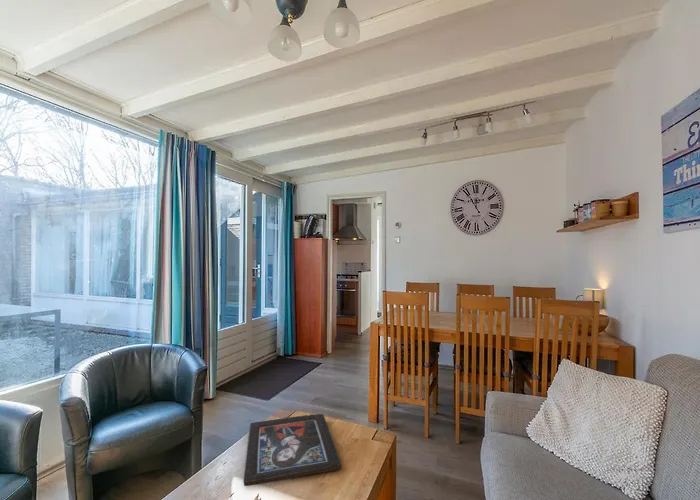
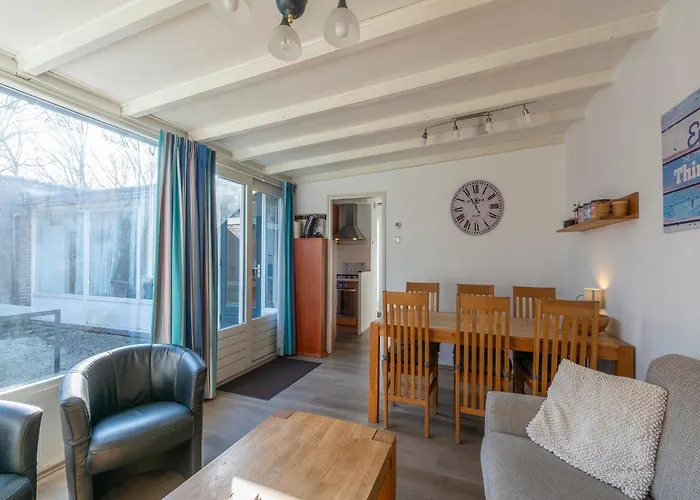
- religious icon [242,413,342,487]
